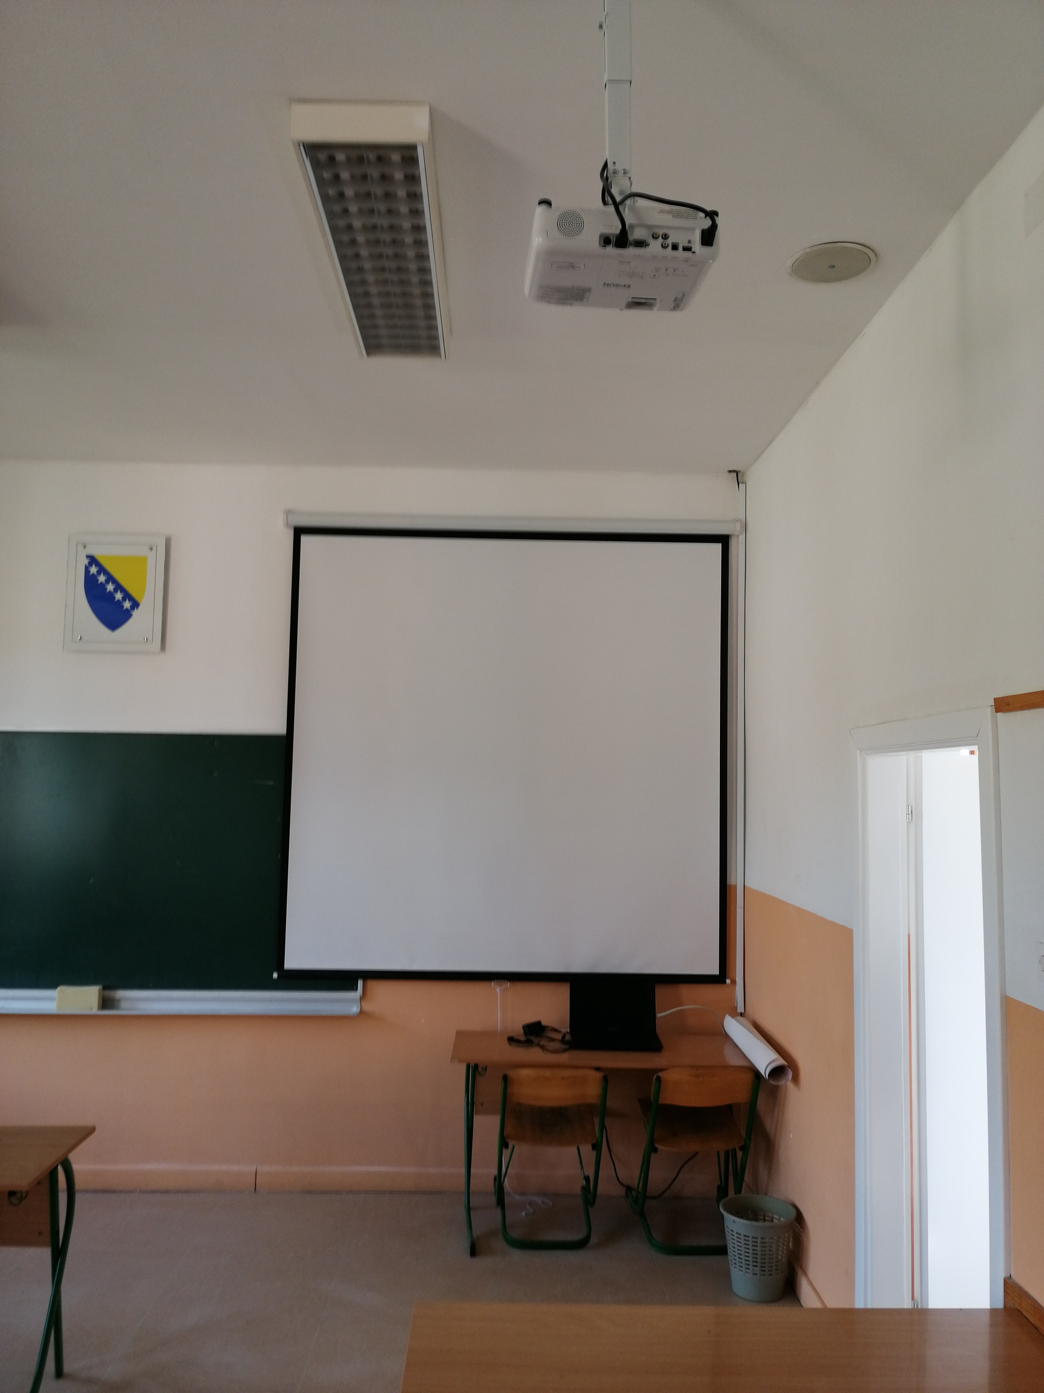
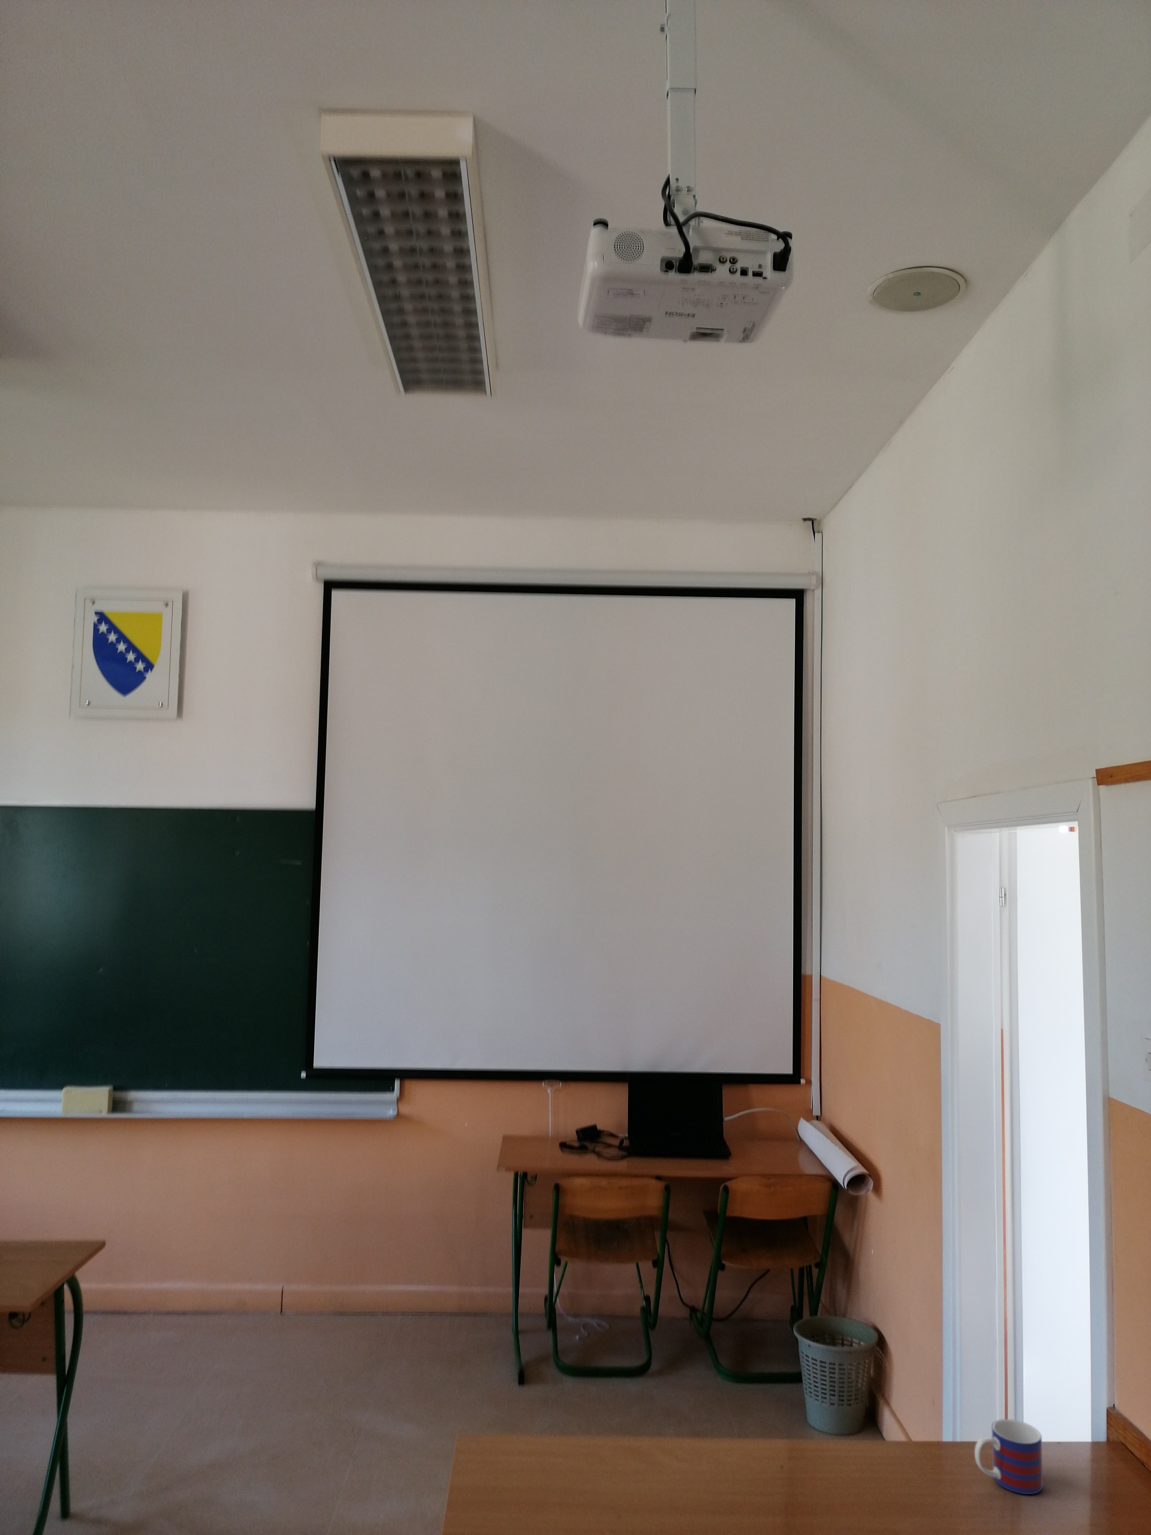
+ mug [974,1419,1043,1495]
